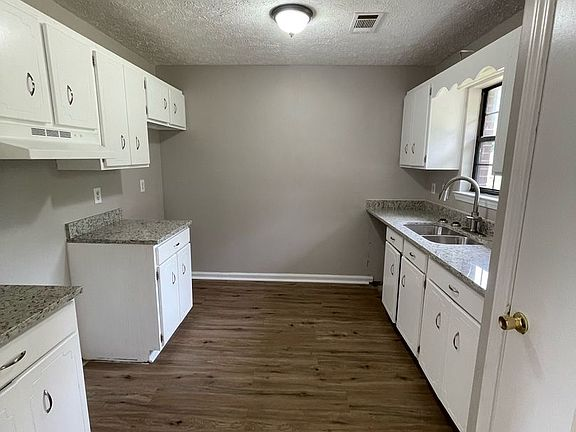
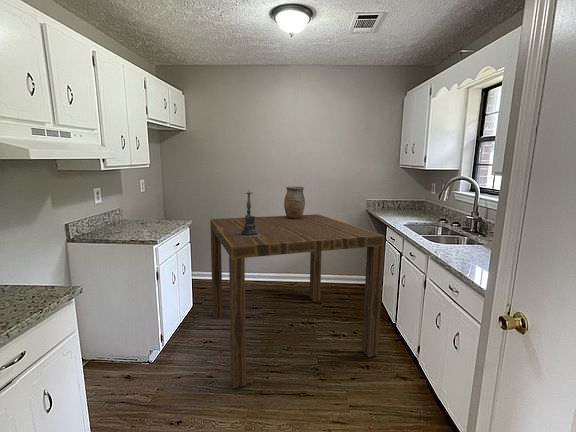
+ dining table [209,213,386,389]
+ candle holder [237,190,261,237]
+ vase [283,185,306,219]
